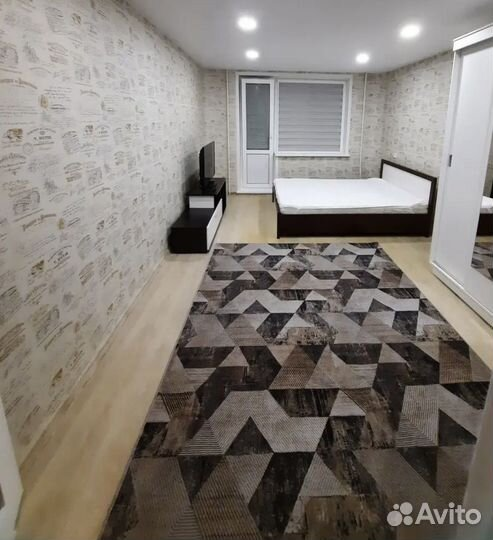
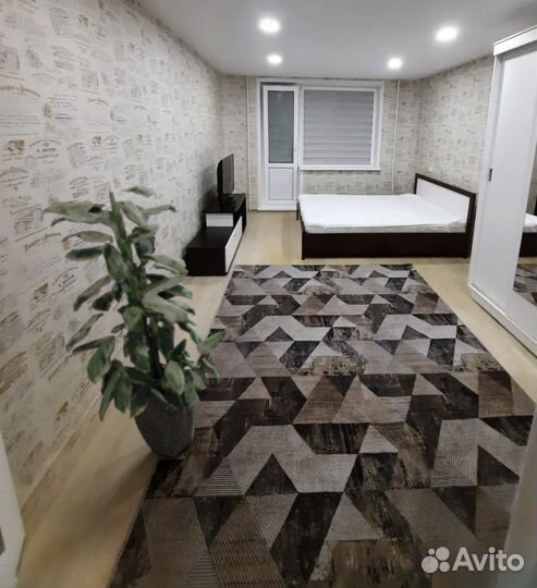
+ indoor plant [41,185,228,458]
